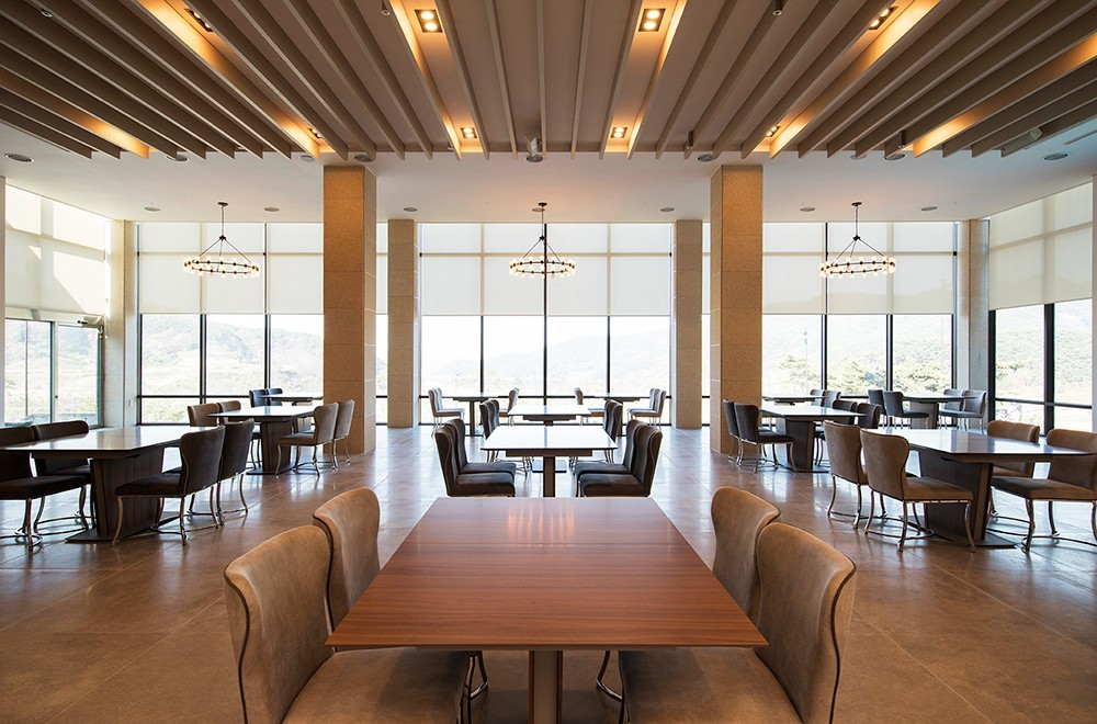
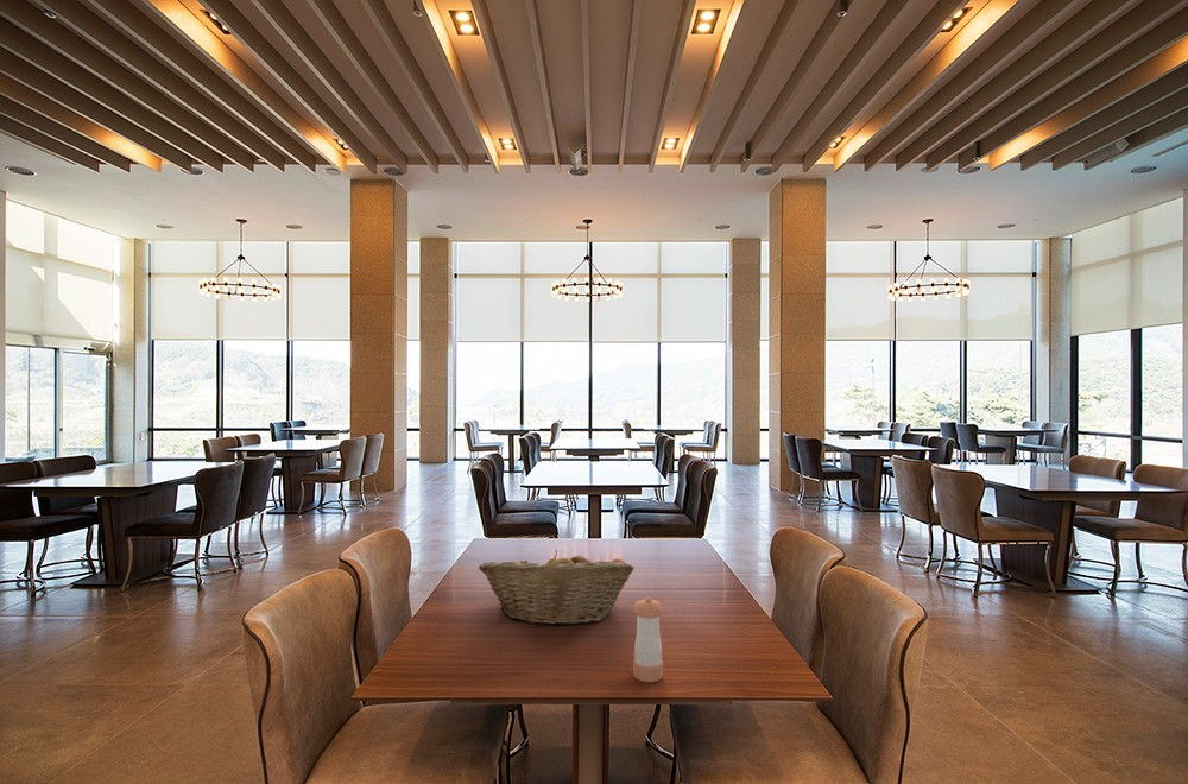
+ pepper shaker [632,596,664,683]
+ fruit basket [478,549,636,627]
